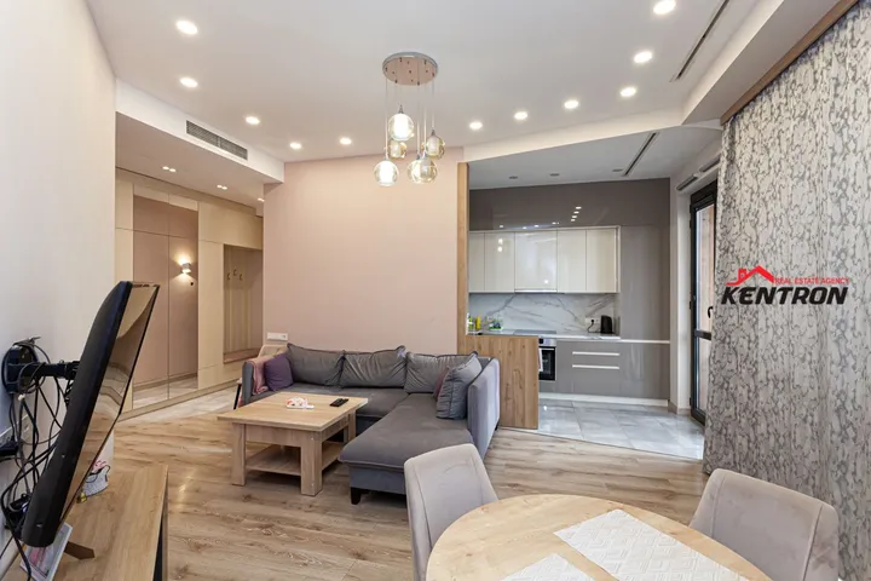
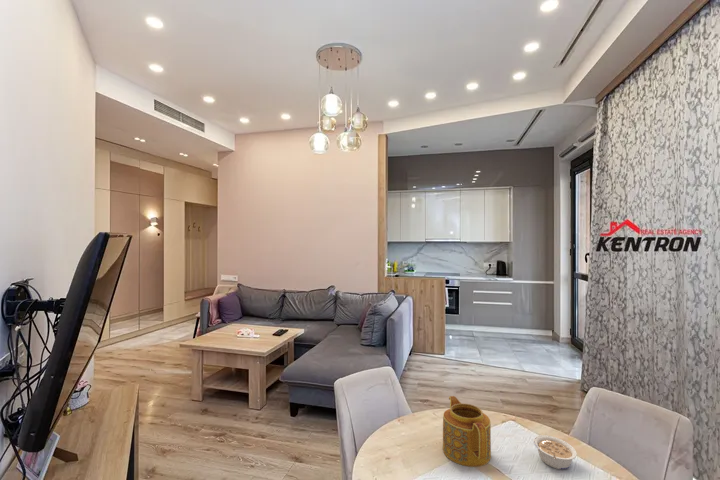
+ teapot [442,395,492,468]
+ legume [533,434,578,471]
